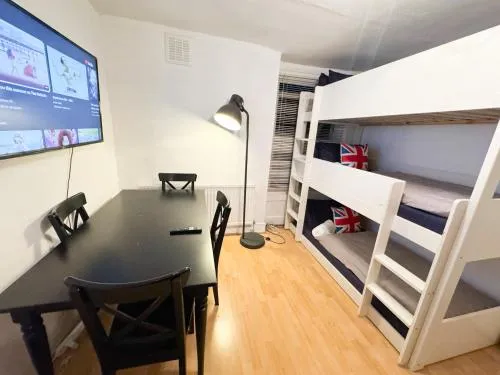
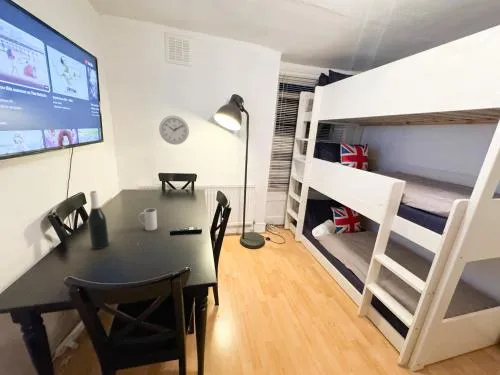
+ mug [138,207,158,232]
+ wall clock [158,115,190,146]
+ wine bottle [87,190,110,250]
